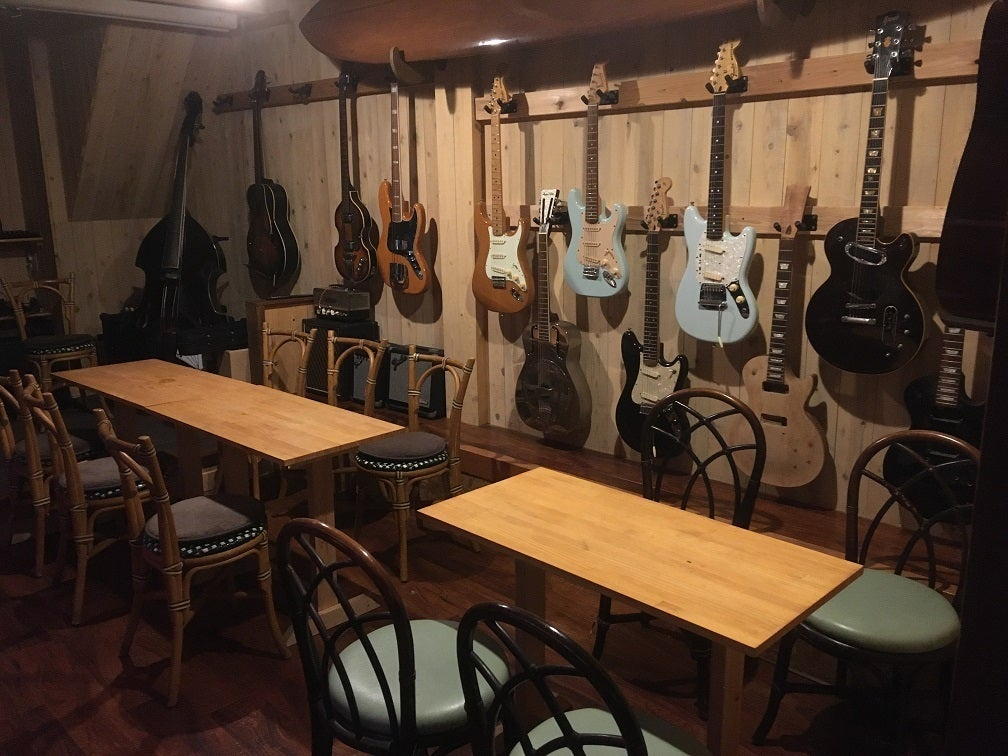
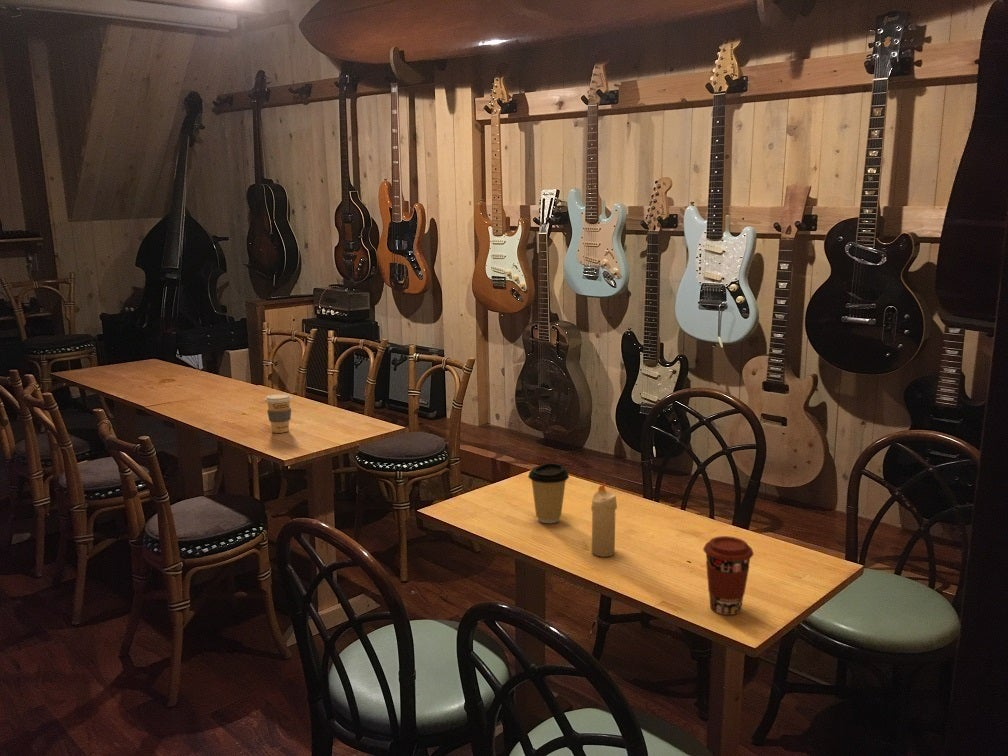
+ coffee cup [264,393,293,434]
+ candle [590,481,618,558]
+ coffee cup [527,462,570,524]
+ coffee cup [702,535,755,616]
